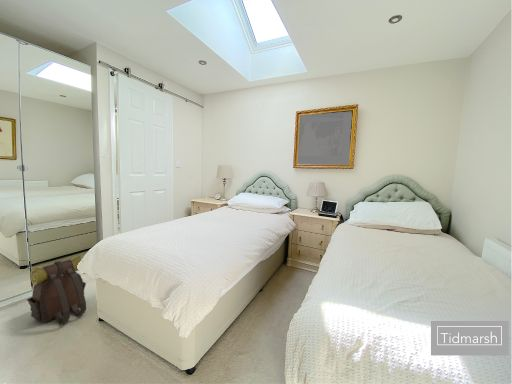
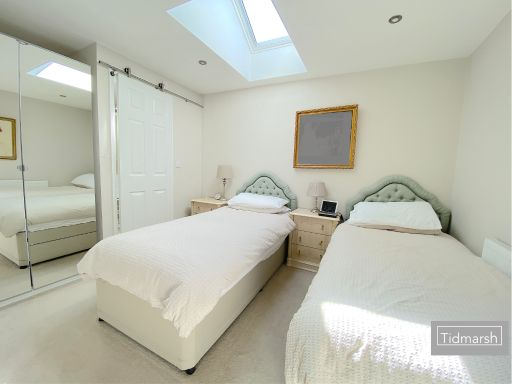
- backpack [26,255,87,325]
